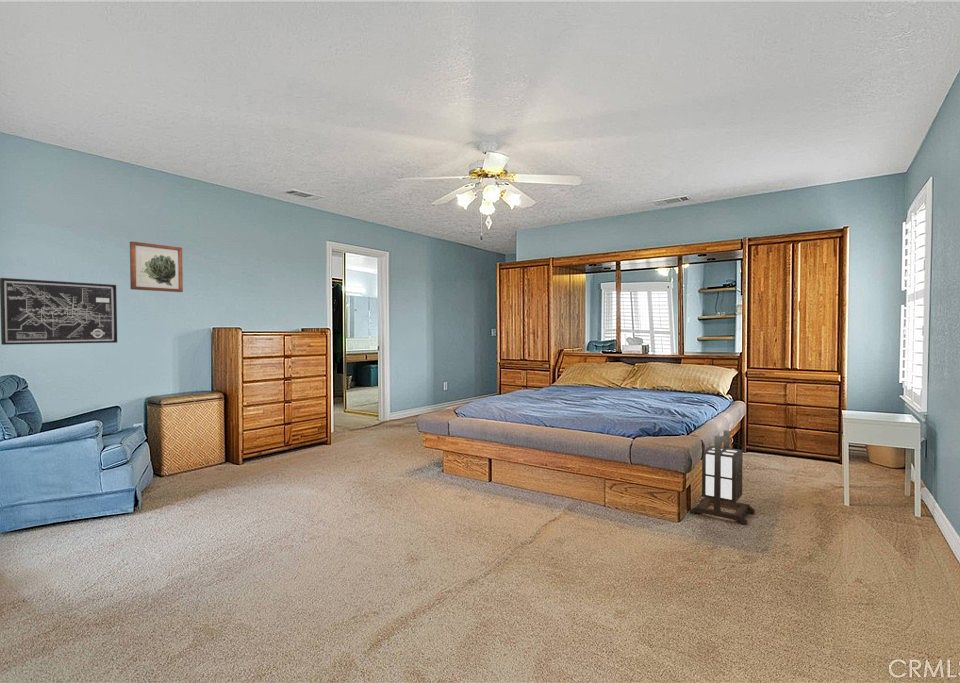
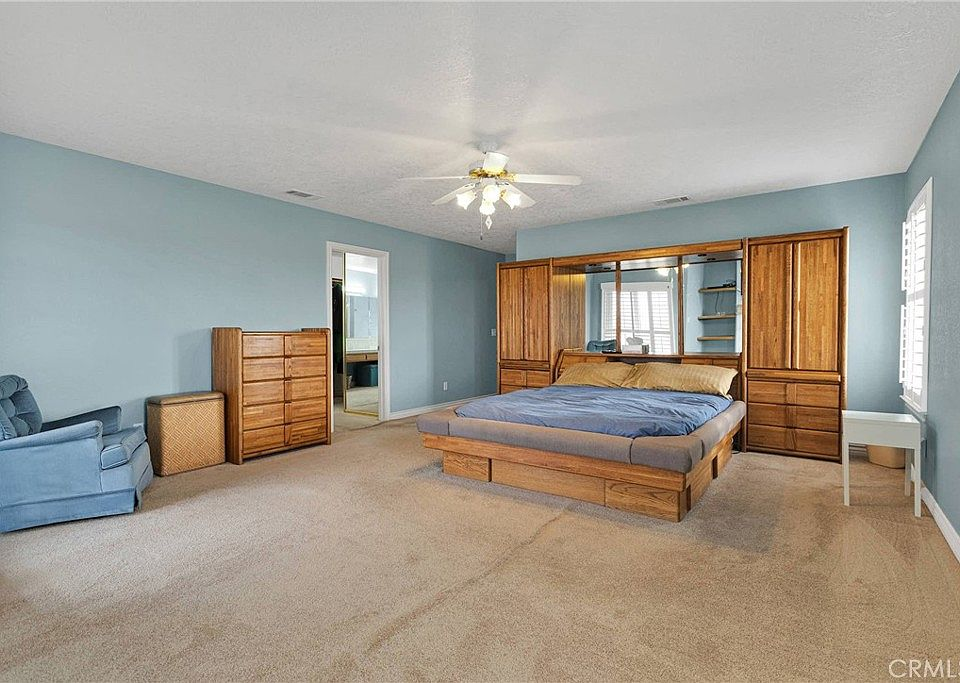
- wall art [0,277,118,346]
- lantern [689,429,756,526]
- wall art [129,240,184,293]
